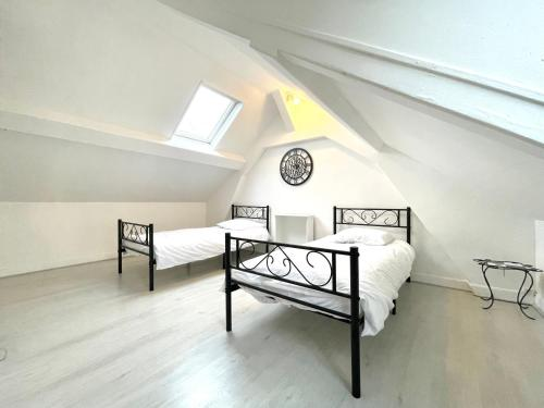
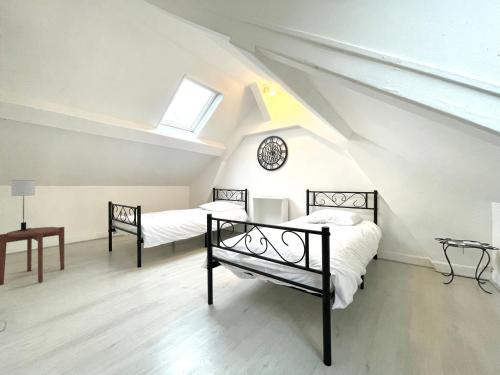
+ side table [0,226,65,286]
+ table lamp [11,179,36,231]
